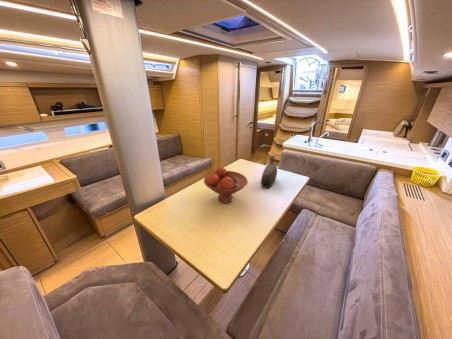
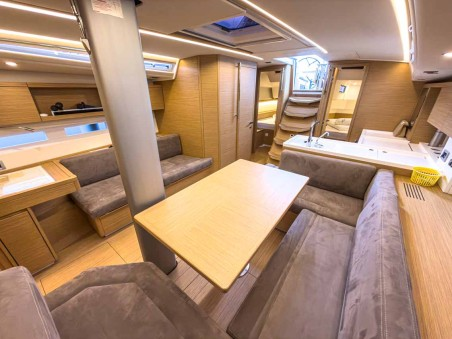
- fruit bowl [203,166,249,204]
- water jug [260,153,278,189]
